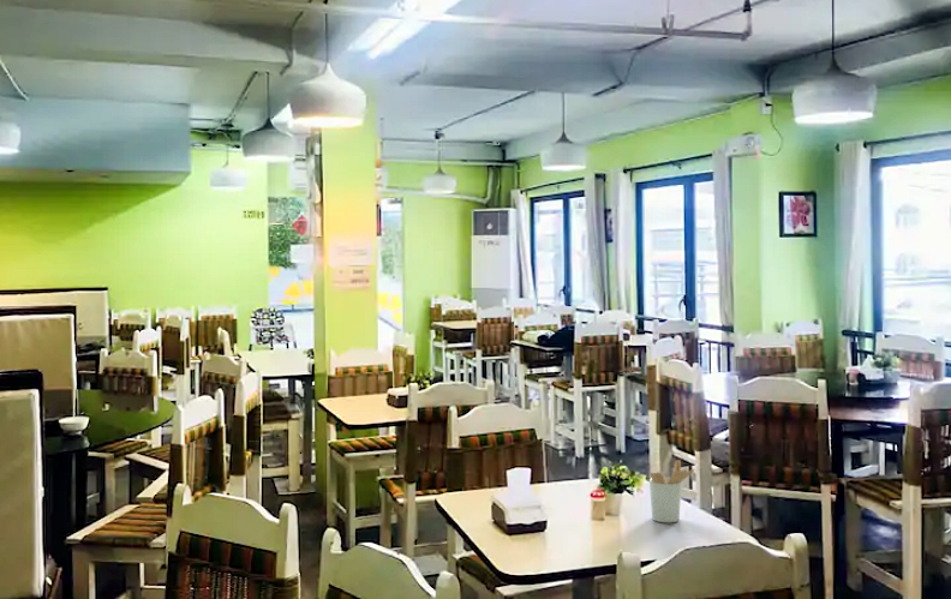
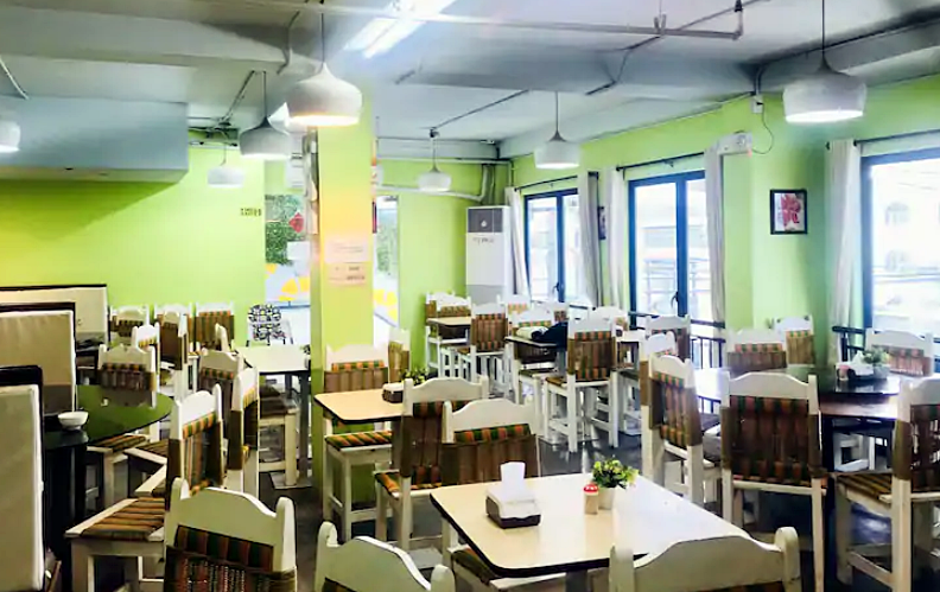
- utensil holder [648,459,696,523]
